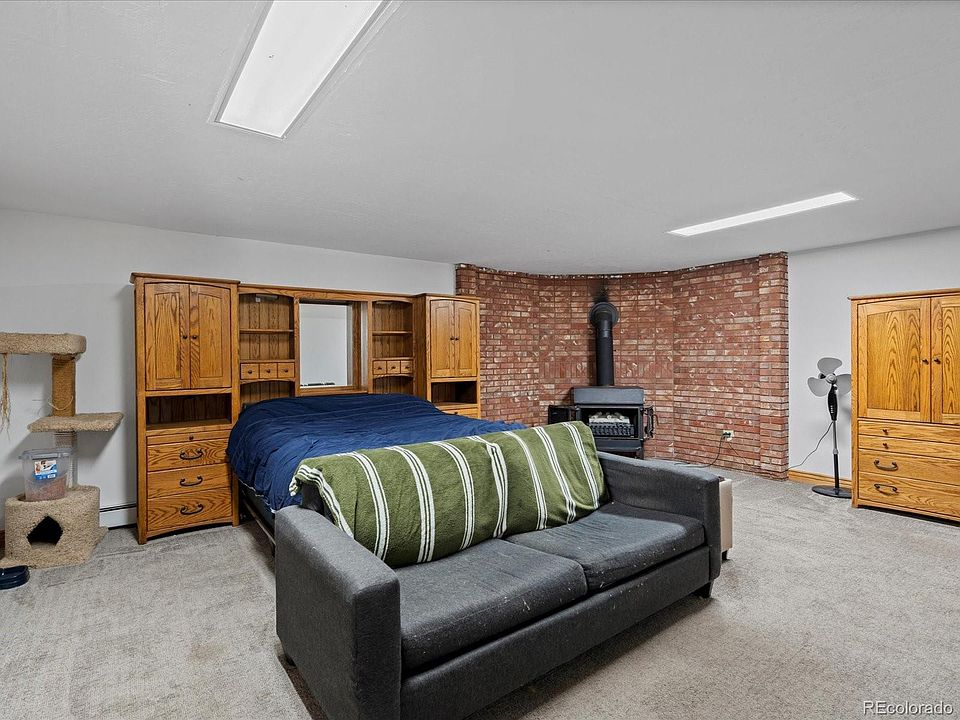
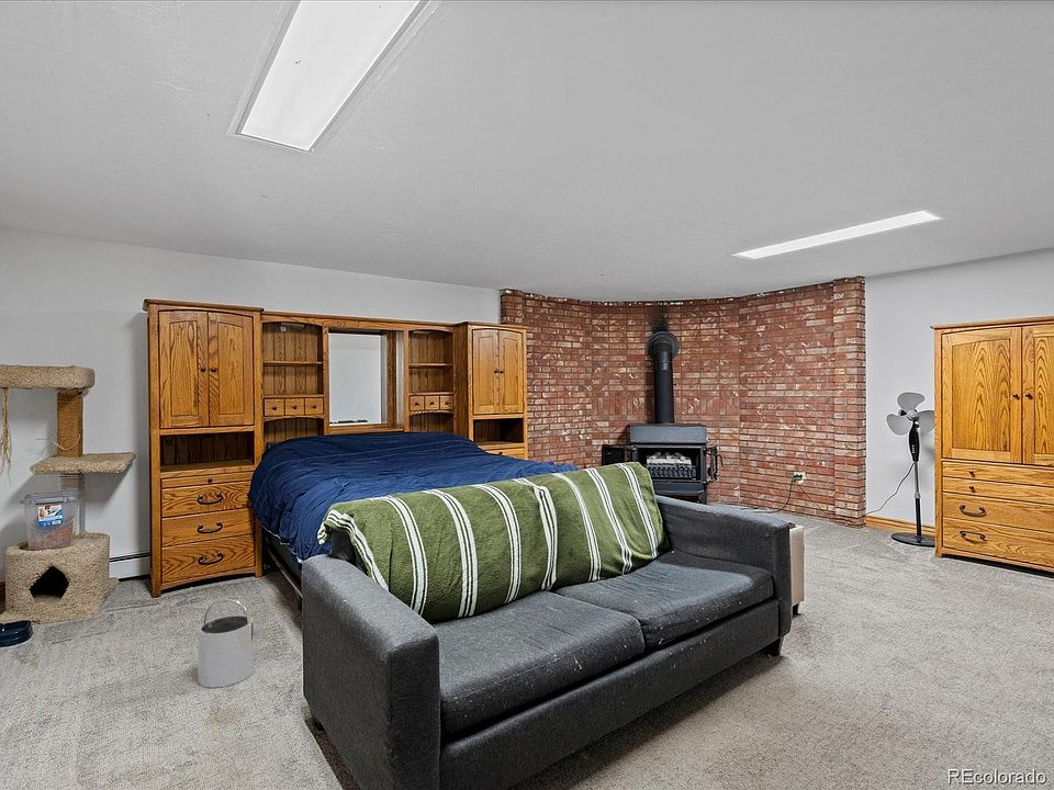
+ bucket [197,597,255,689]
